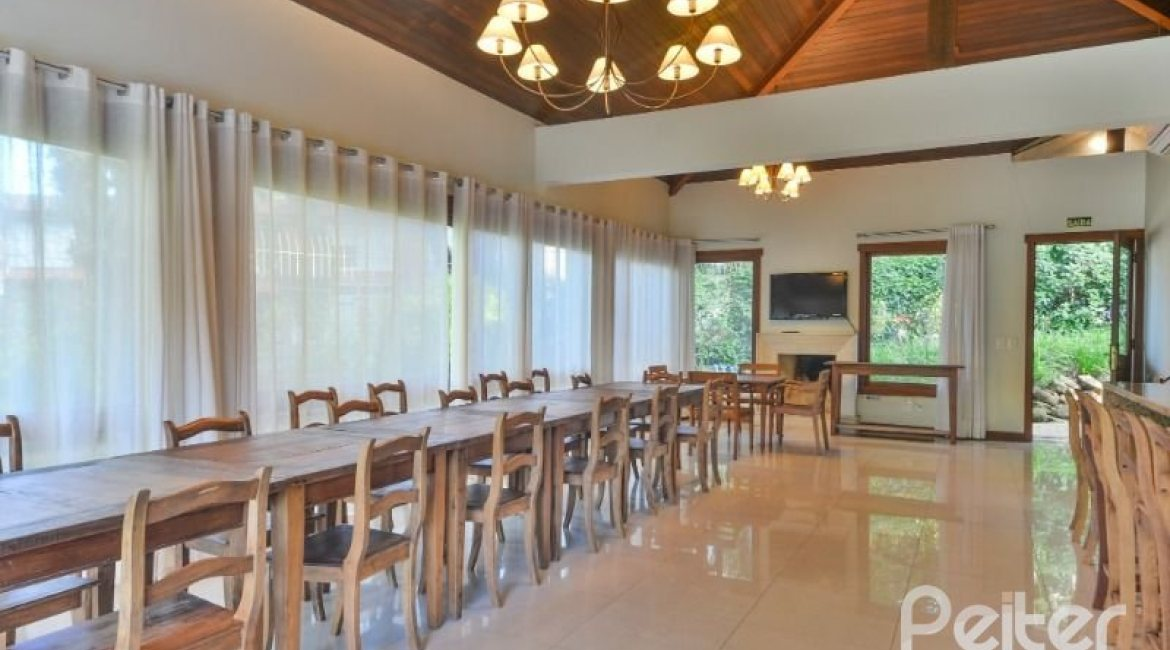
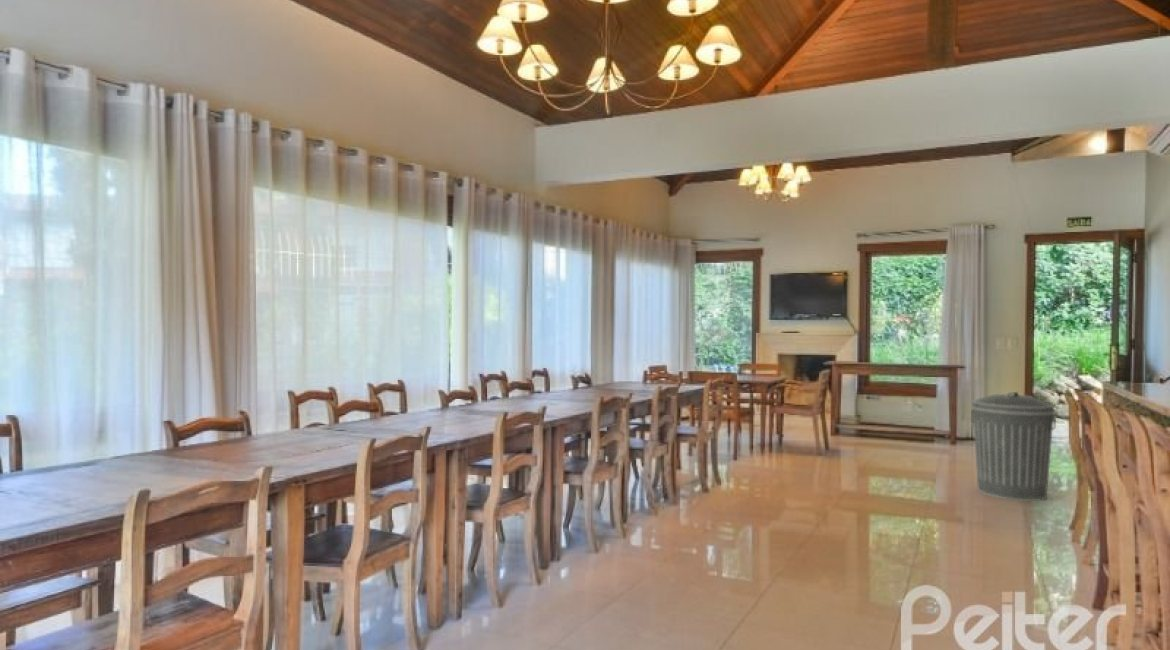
+ trash can [970,391,1057,502]
